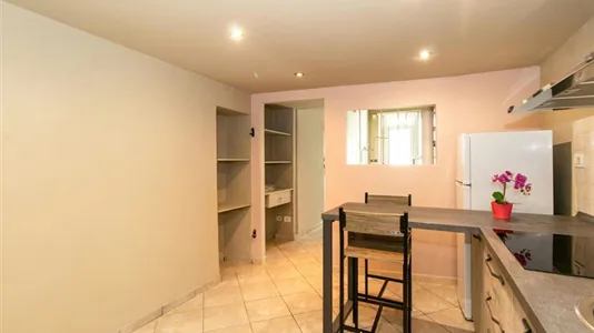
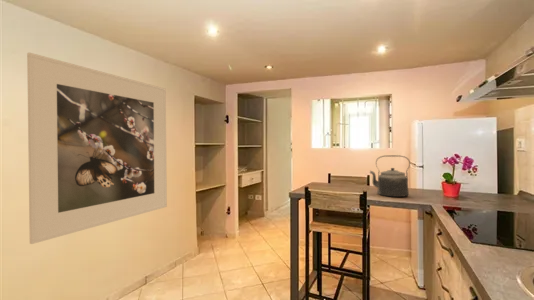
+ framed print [26,52,168,245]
+ kettle [369,154,411,198]
